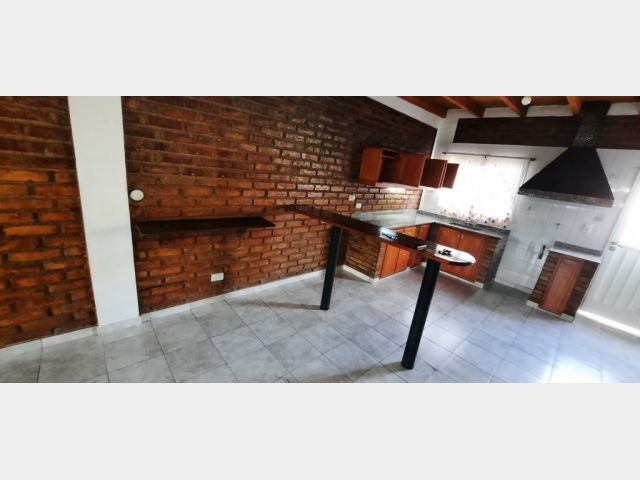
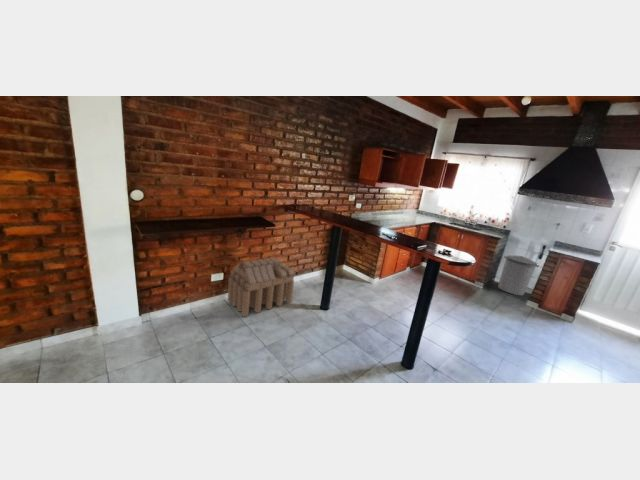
+ trash can [497,254,540,296]
+ stool [227,256,295,318]
